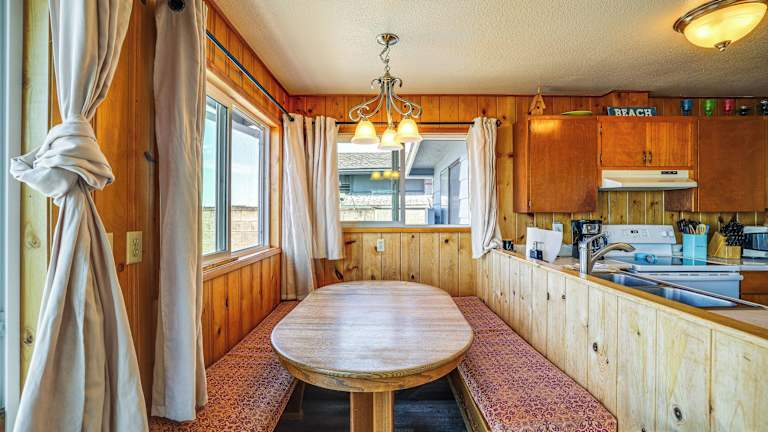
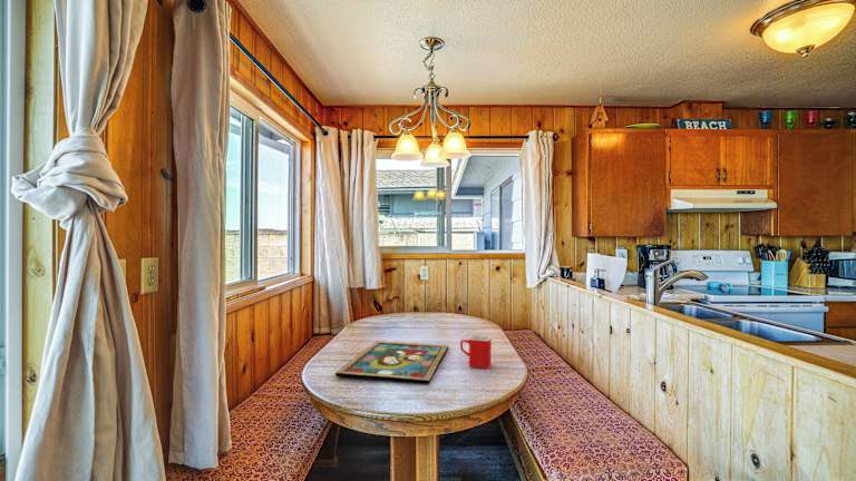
+ mug [459,334,493,370]
+ framed painting [334,340,449,385]
